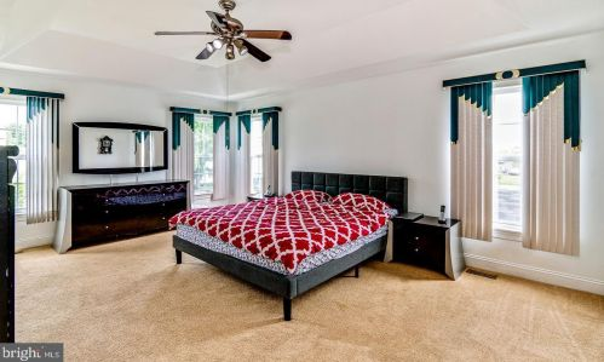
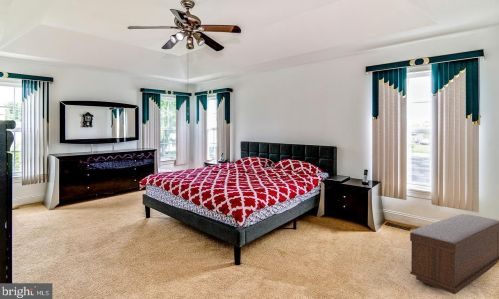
+ bench [409,213,499,295]
